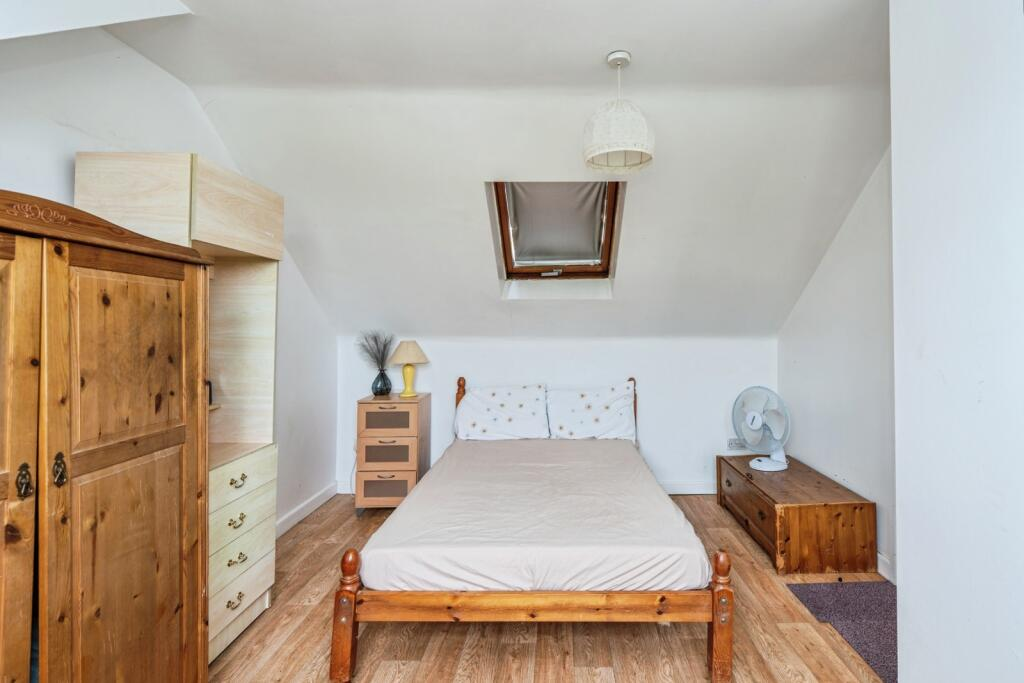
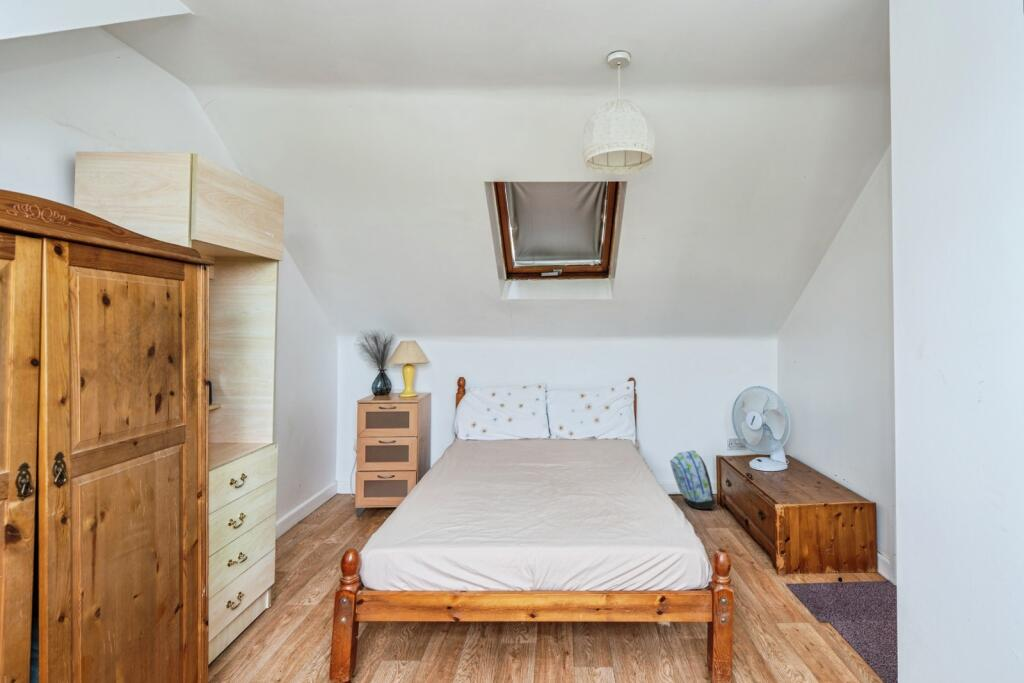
+ backpack [669,449,717,510]
